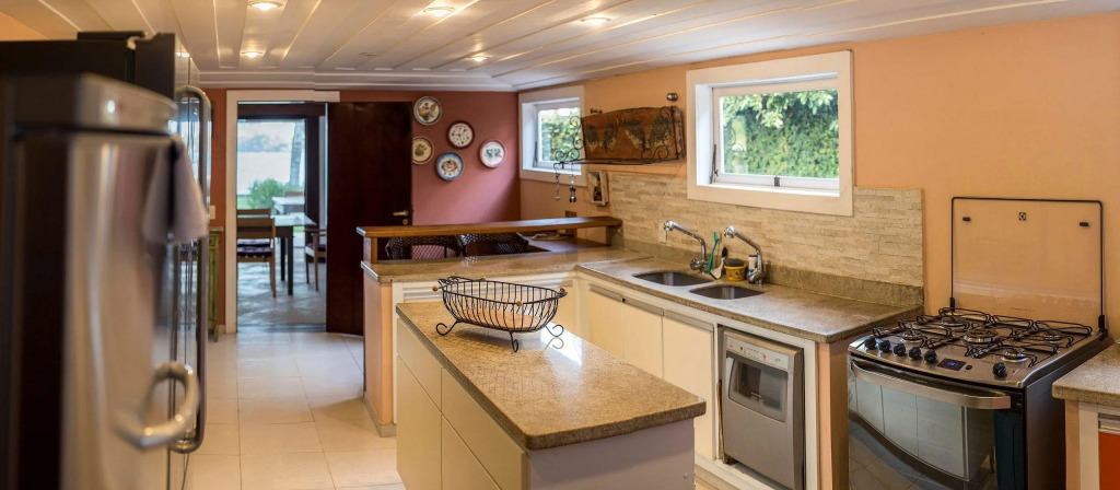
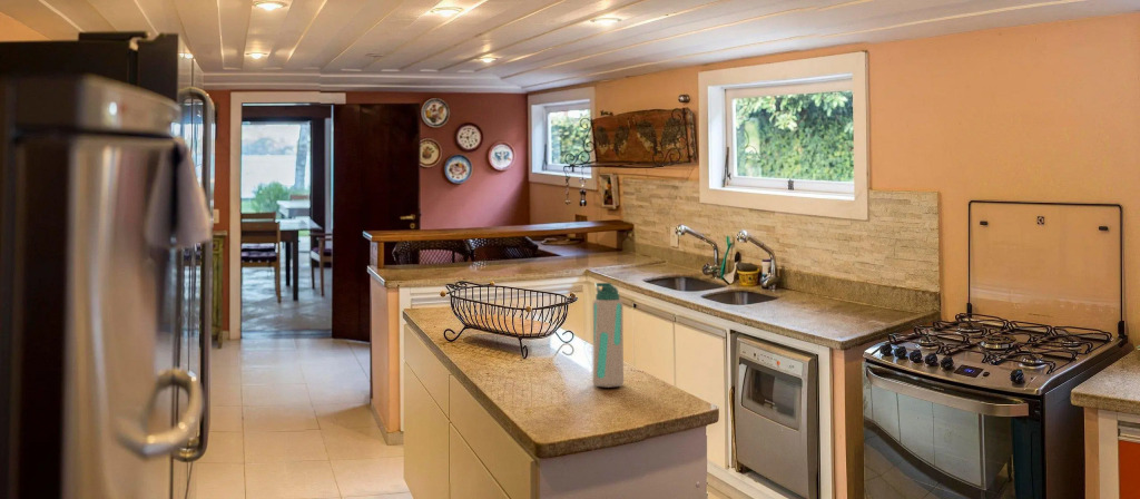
+ water bottle [591,282,625,389]
